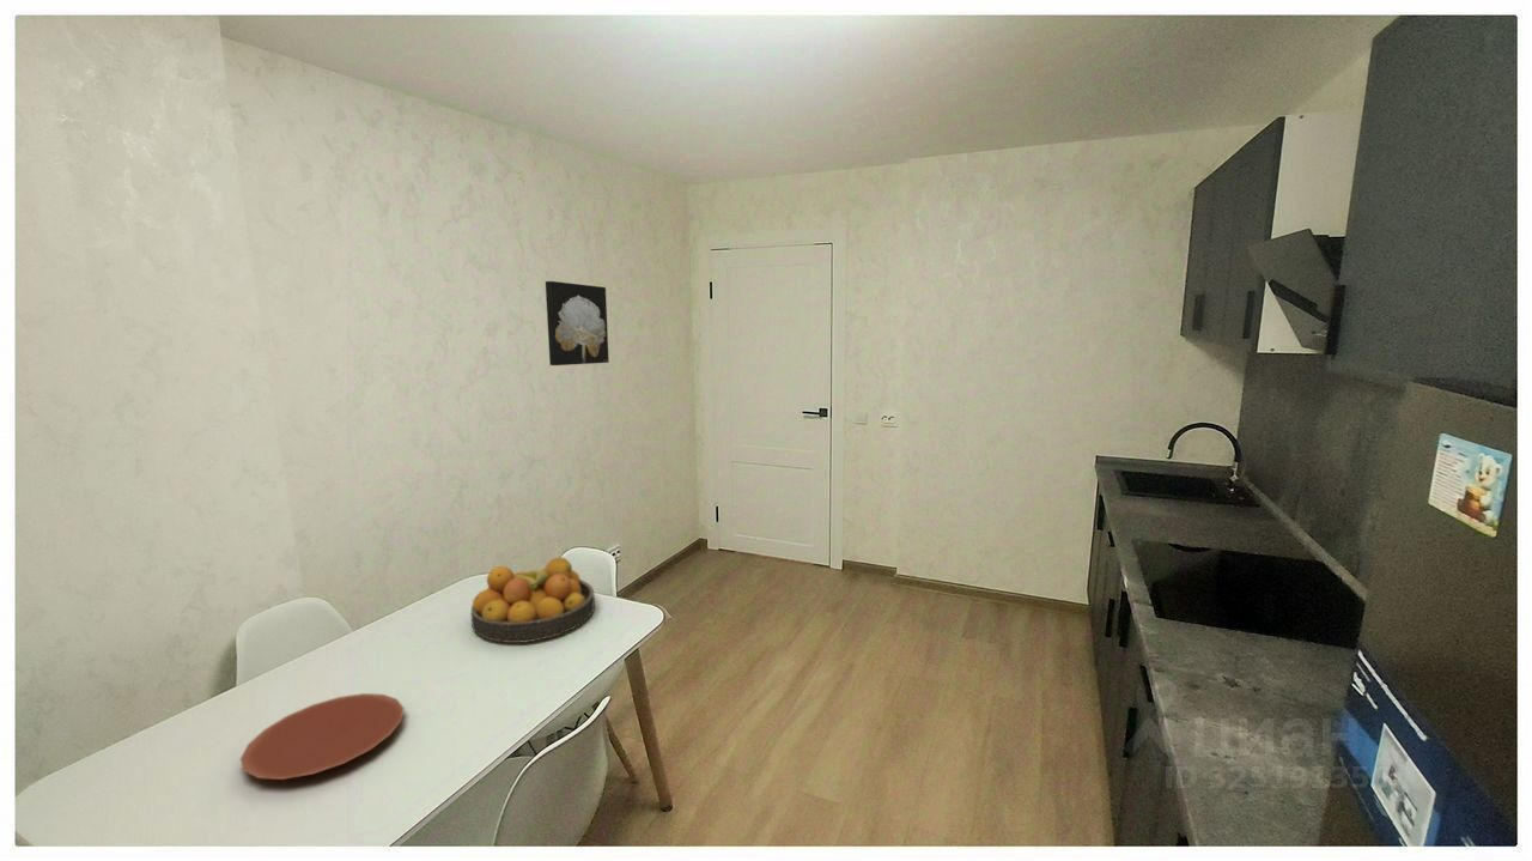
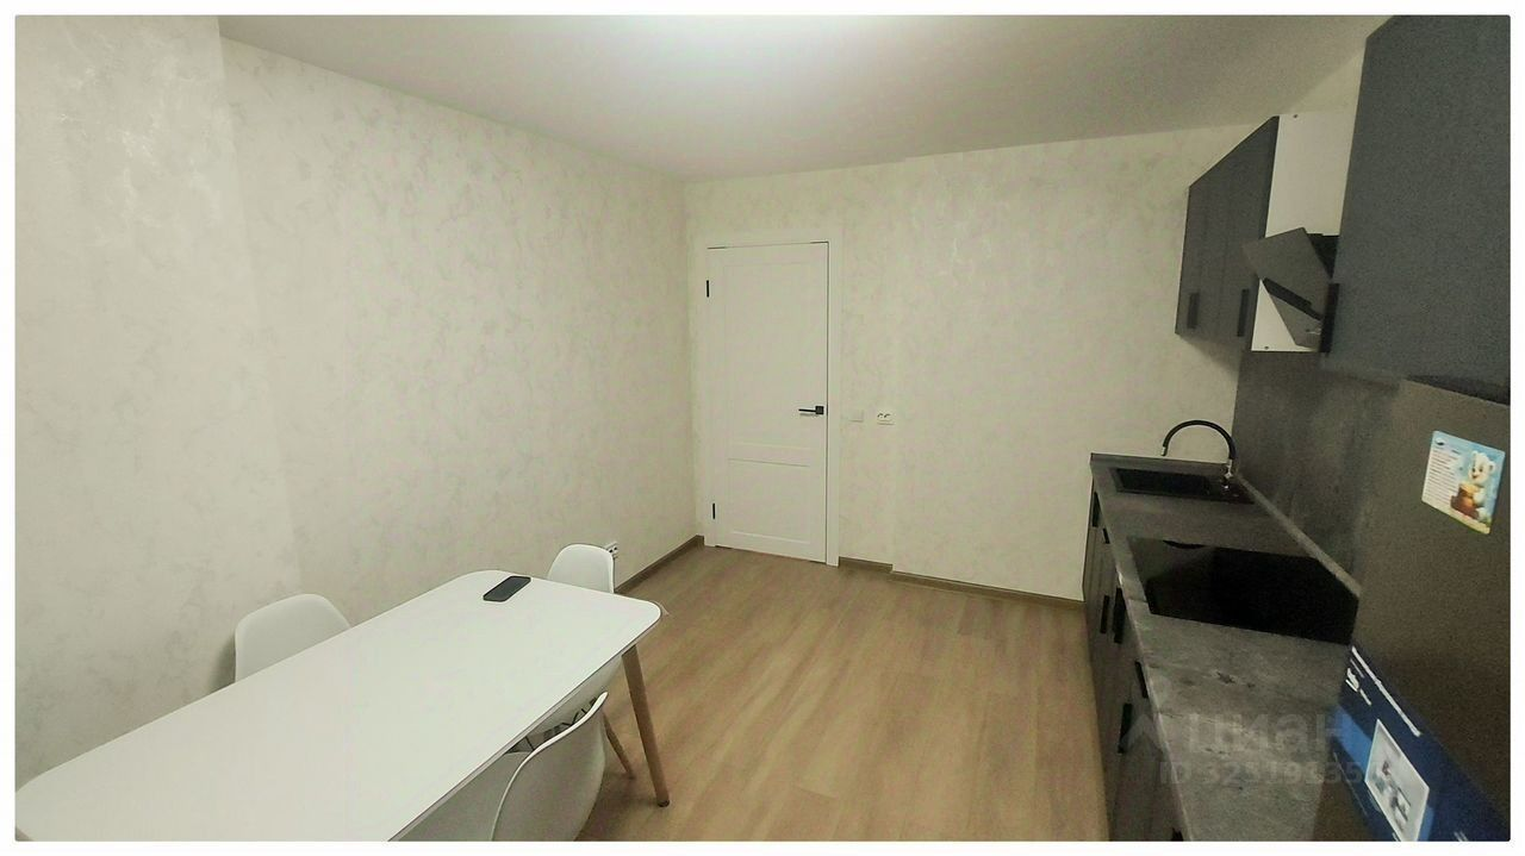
- plate [239,692,405,781]
- wall art [545,280,610,366]
- fruit bowl [470,556,596,644]
